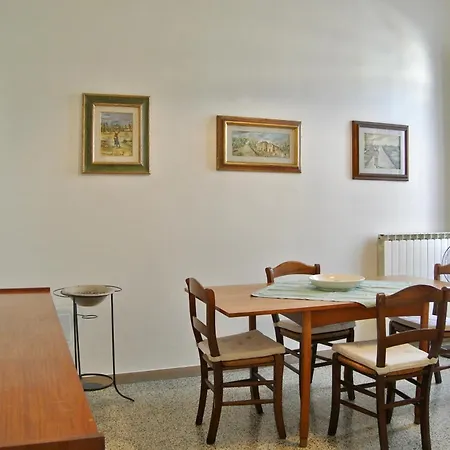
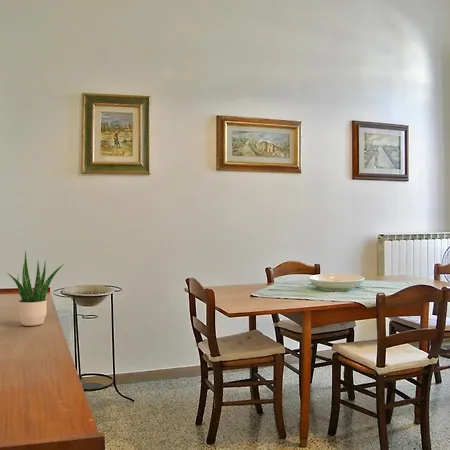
+ potted plant [6,250,65,327]
